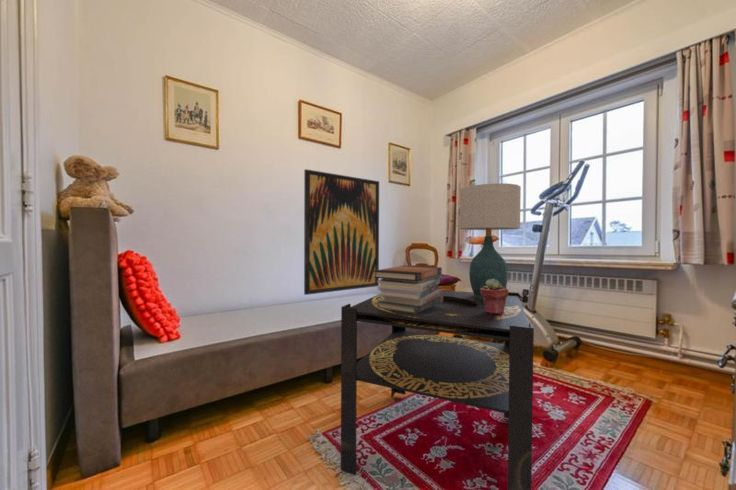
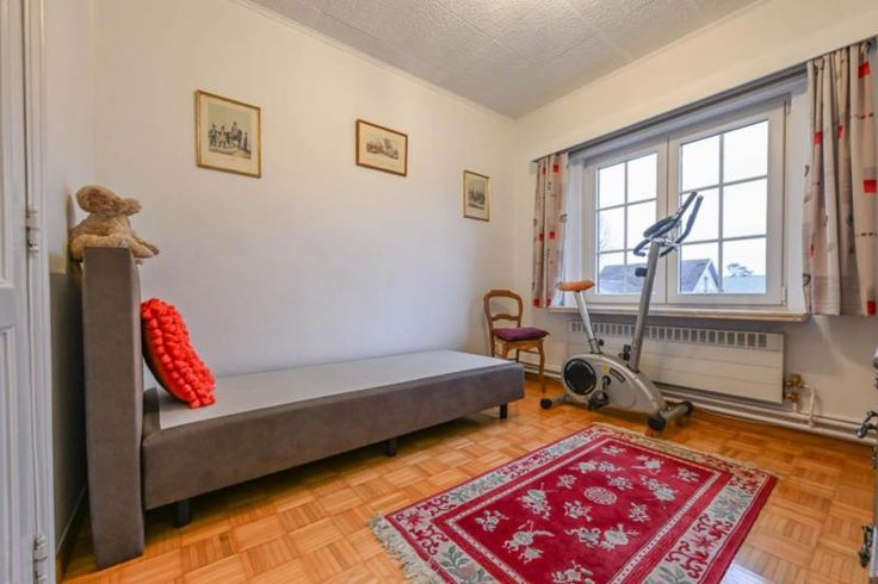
- potted succulent [480,279,509,315]
- table lamp [459,182,522,299]
- wall art [303,168,380,296]
- side table [340,289,535,490]
- book stack [373,265,445,314]
